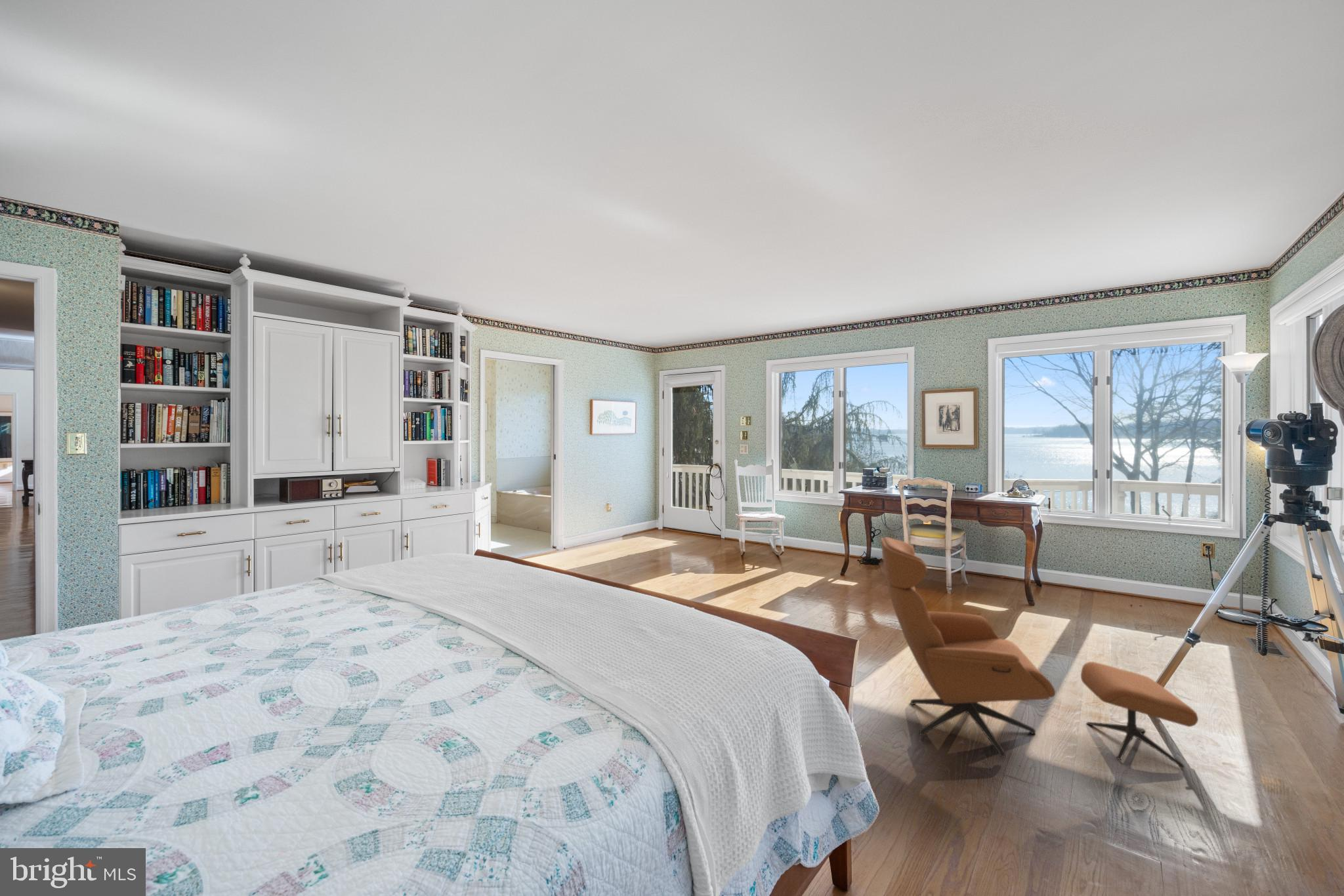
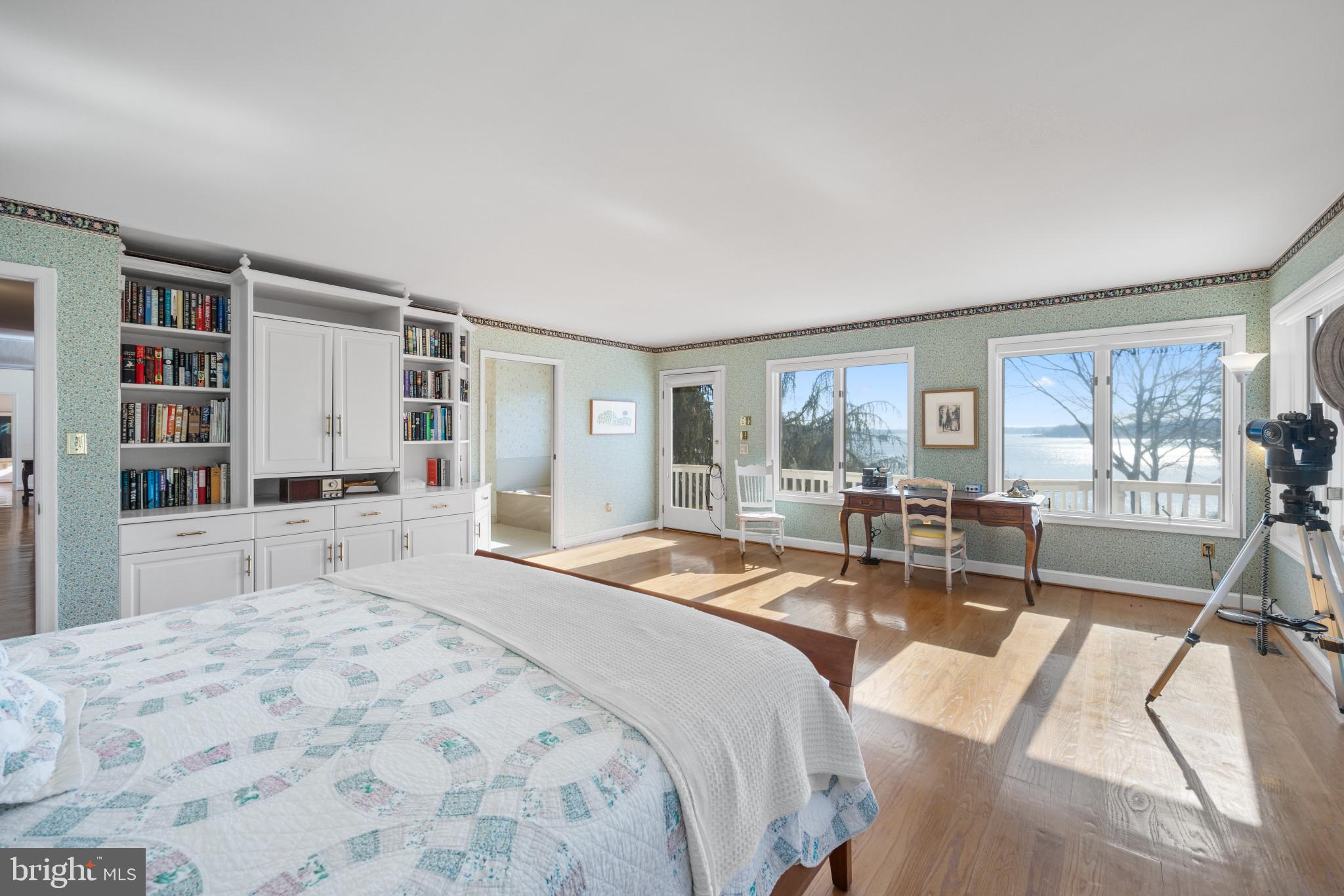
- lounge chair [880,537,1199,769]
